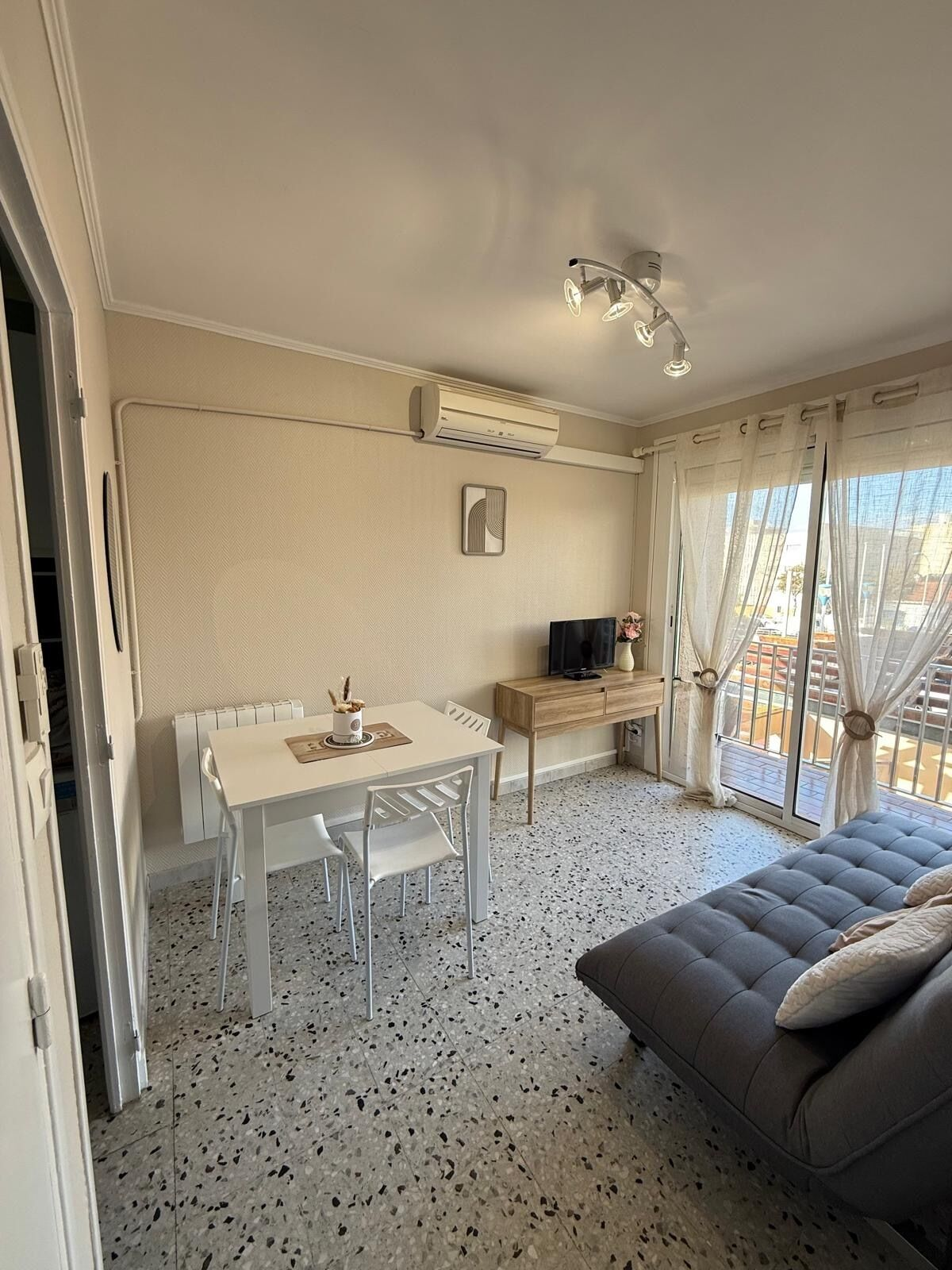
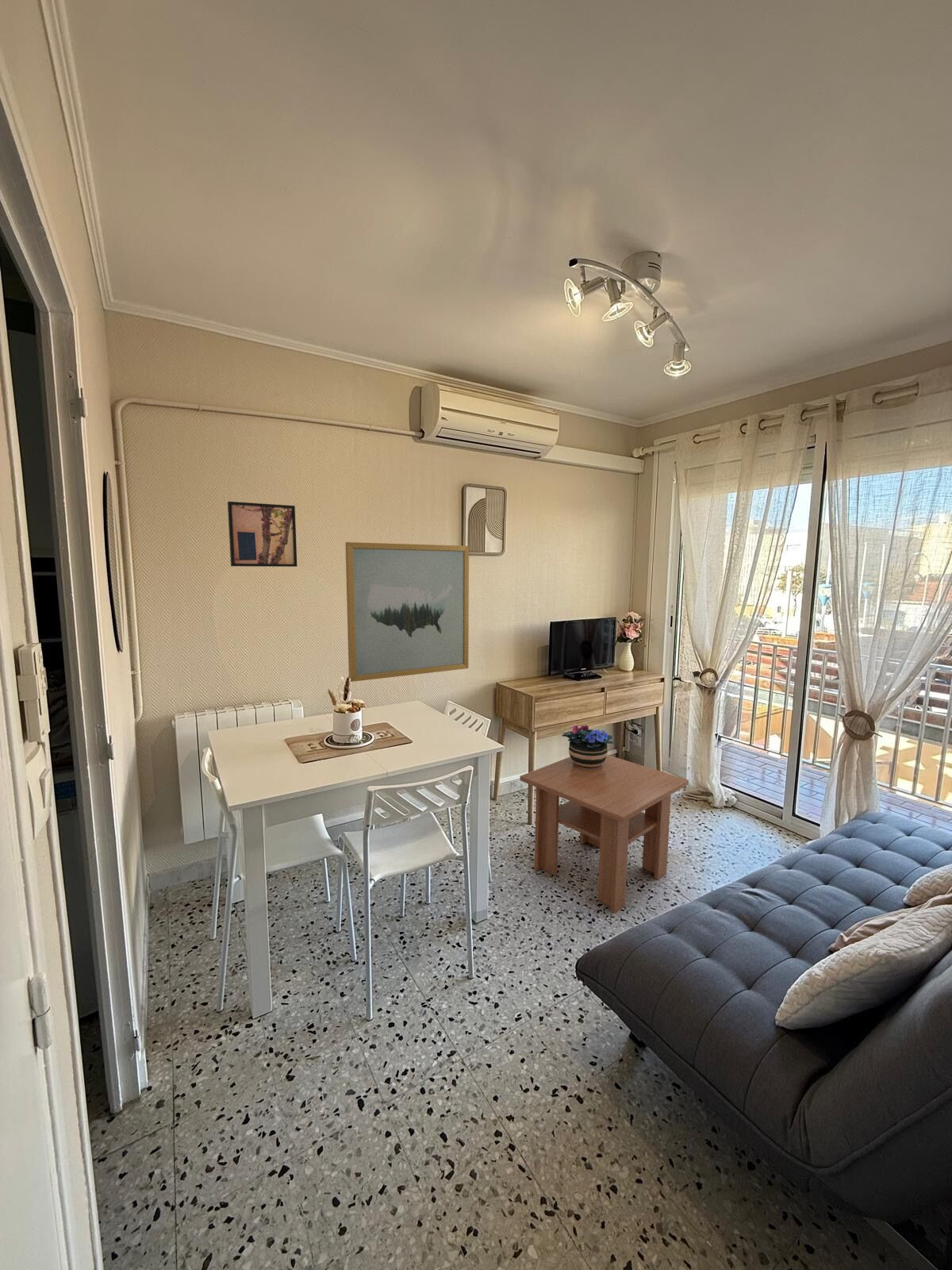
+ coffee table [519,754,689,914]
+ potted flower [561,725,615,769]
+ wall art [227,501,298,568]
+ wall art [344,541,470,683]
